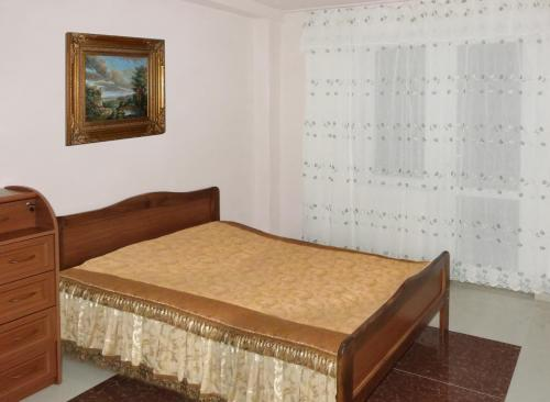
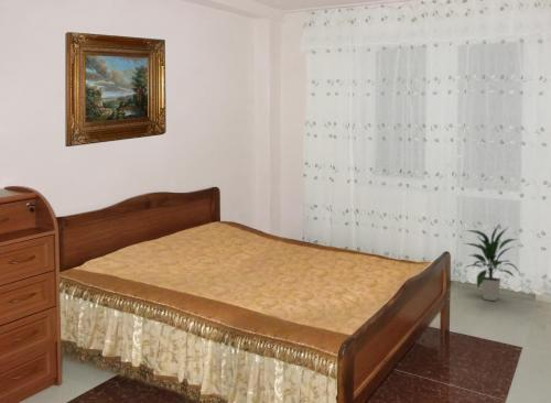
+ indoor plant [463,224,520,302]
